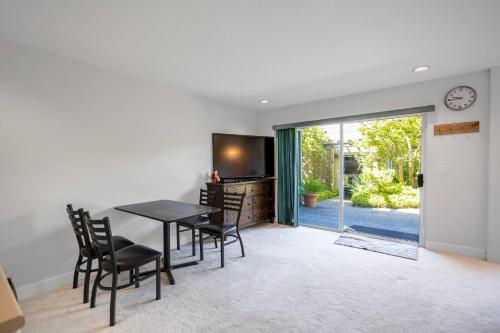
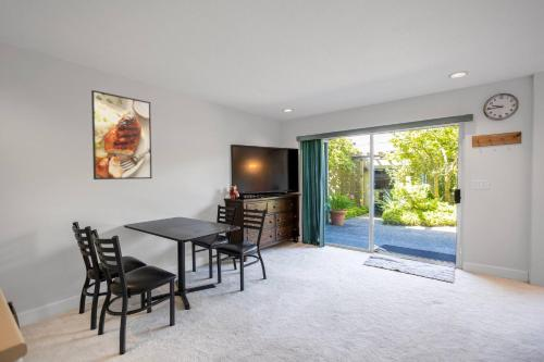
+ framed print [90,89,153,180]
